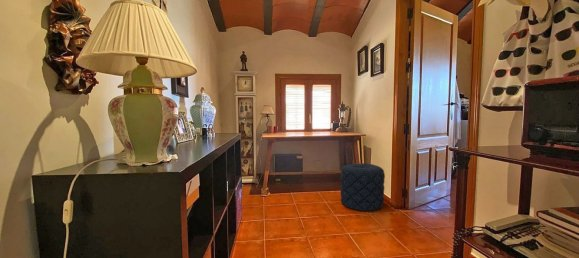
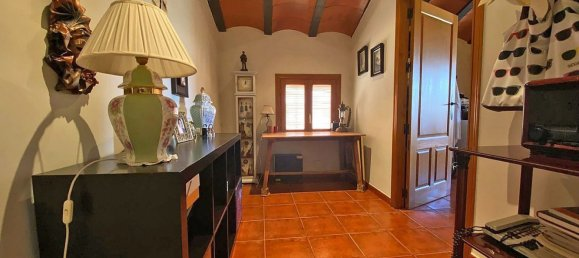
- pouf [339,162,386,212]
